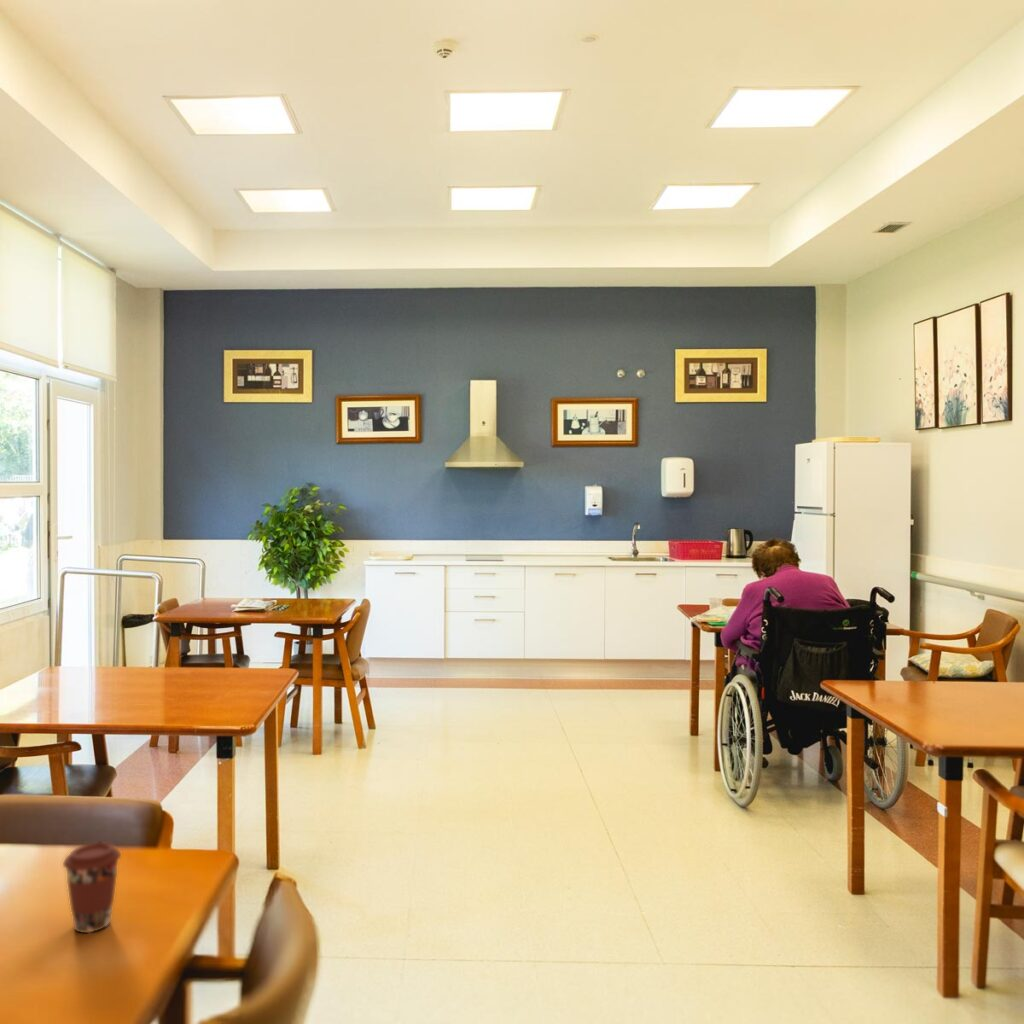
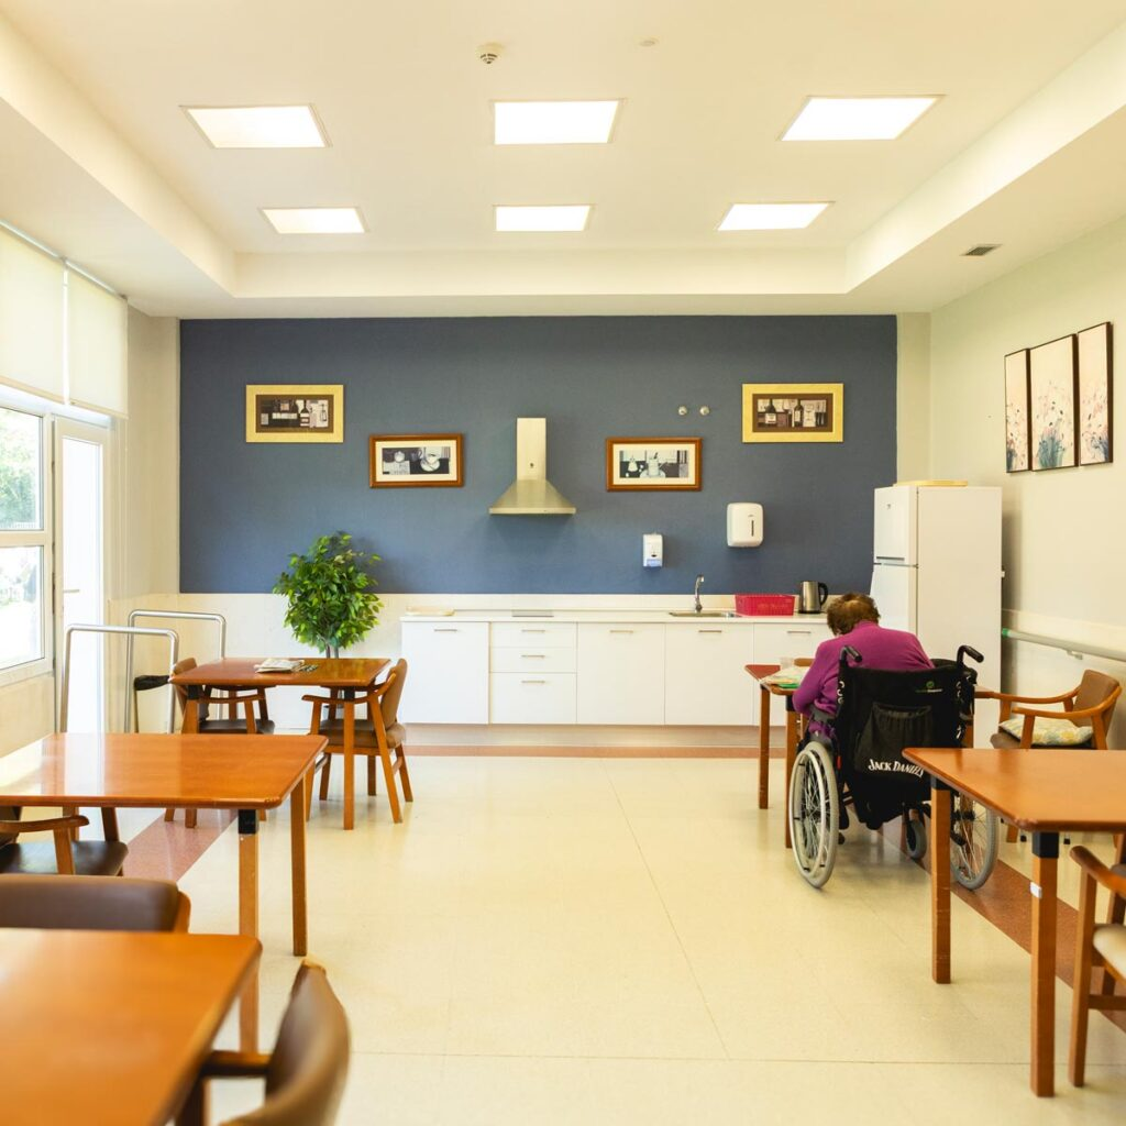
- coffee cup [62,842,122,934]
